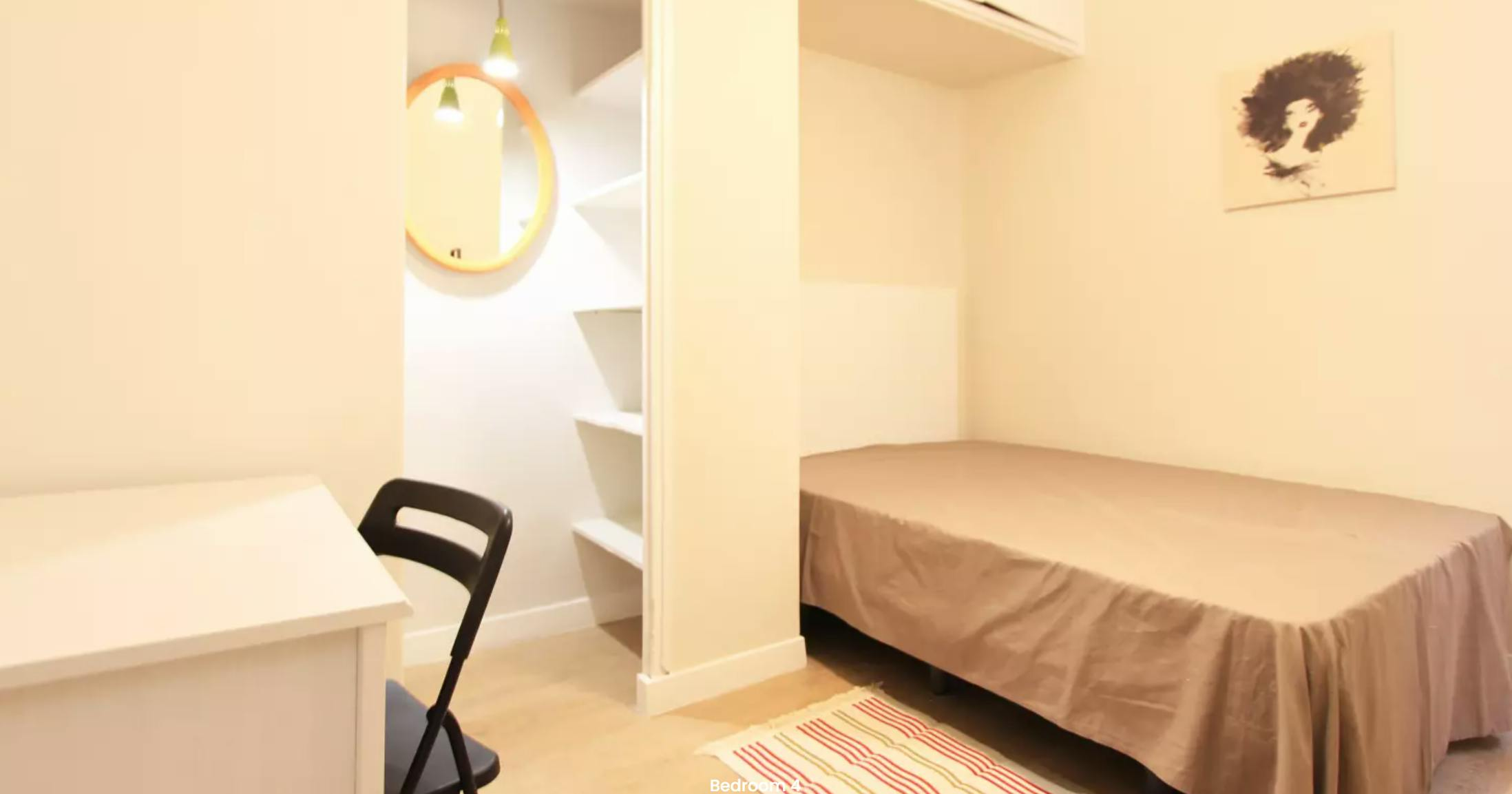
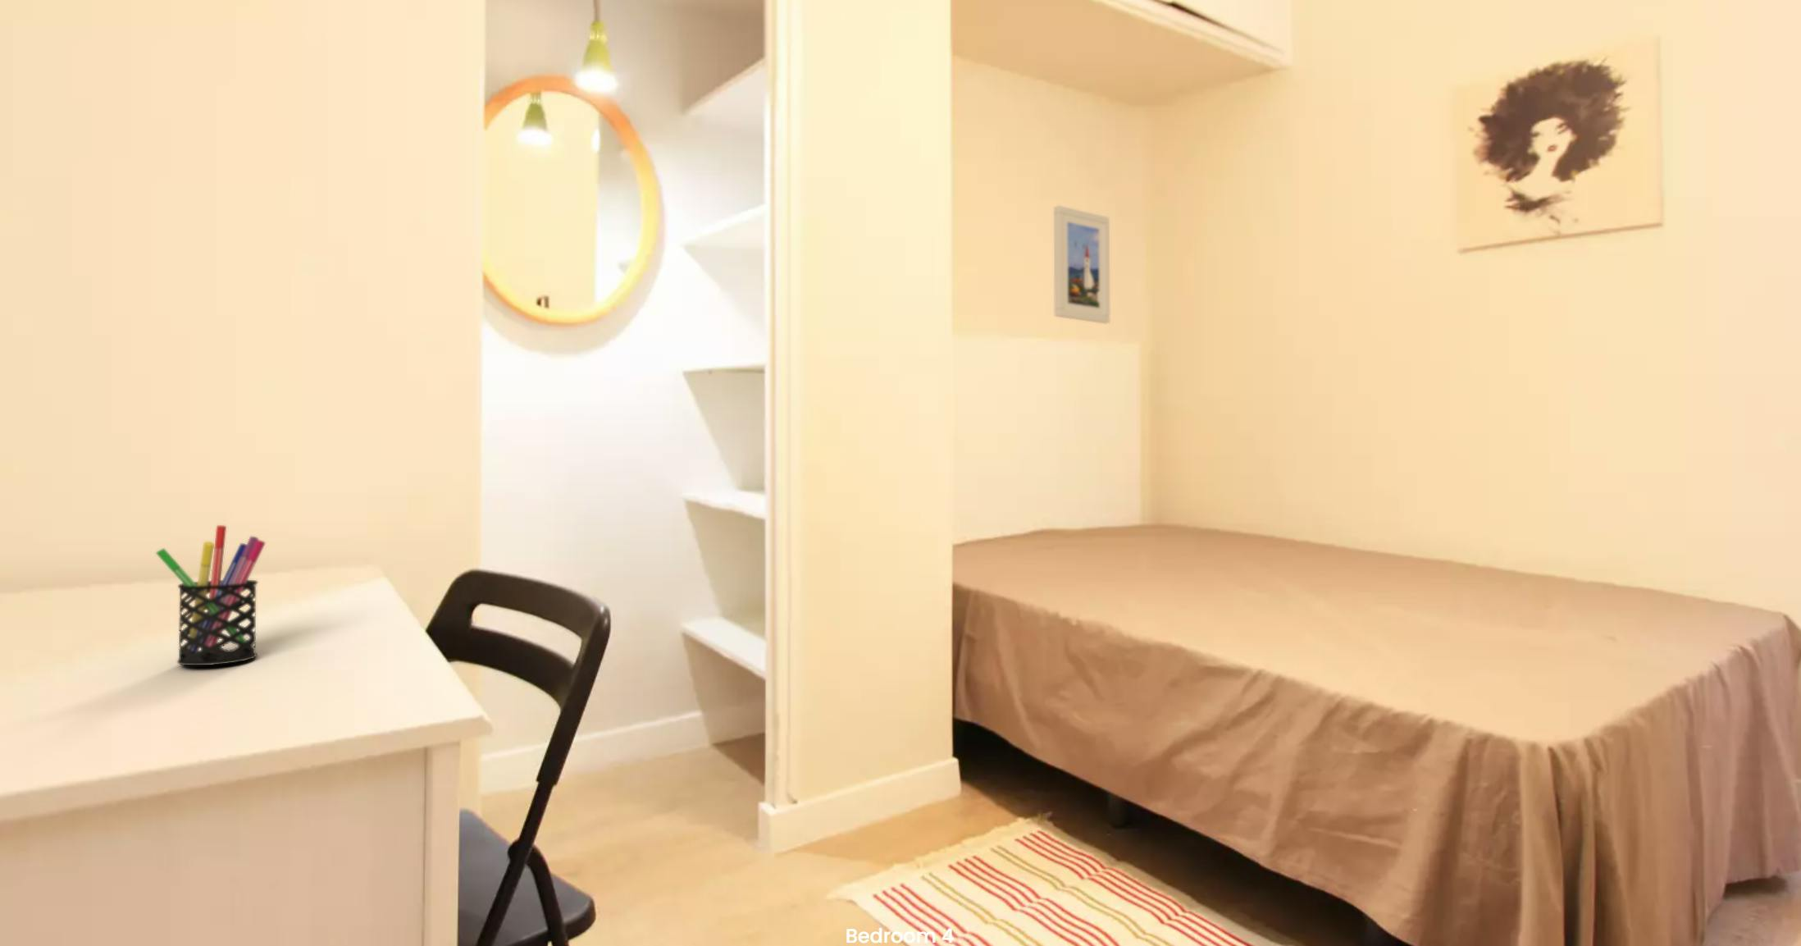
+ pen holder [155,524,267,666]
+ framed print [1053,204,1110,325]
